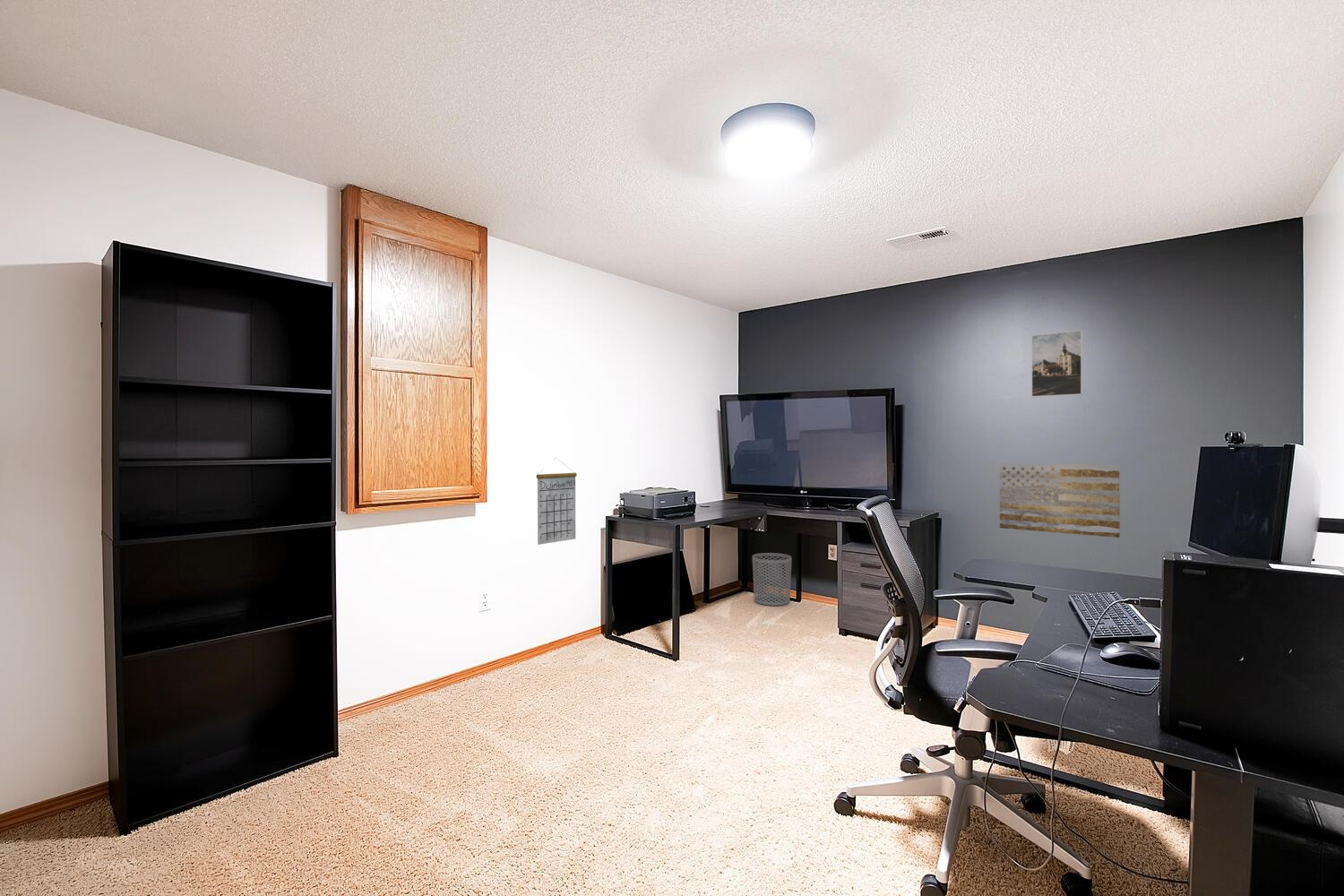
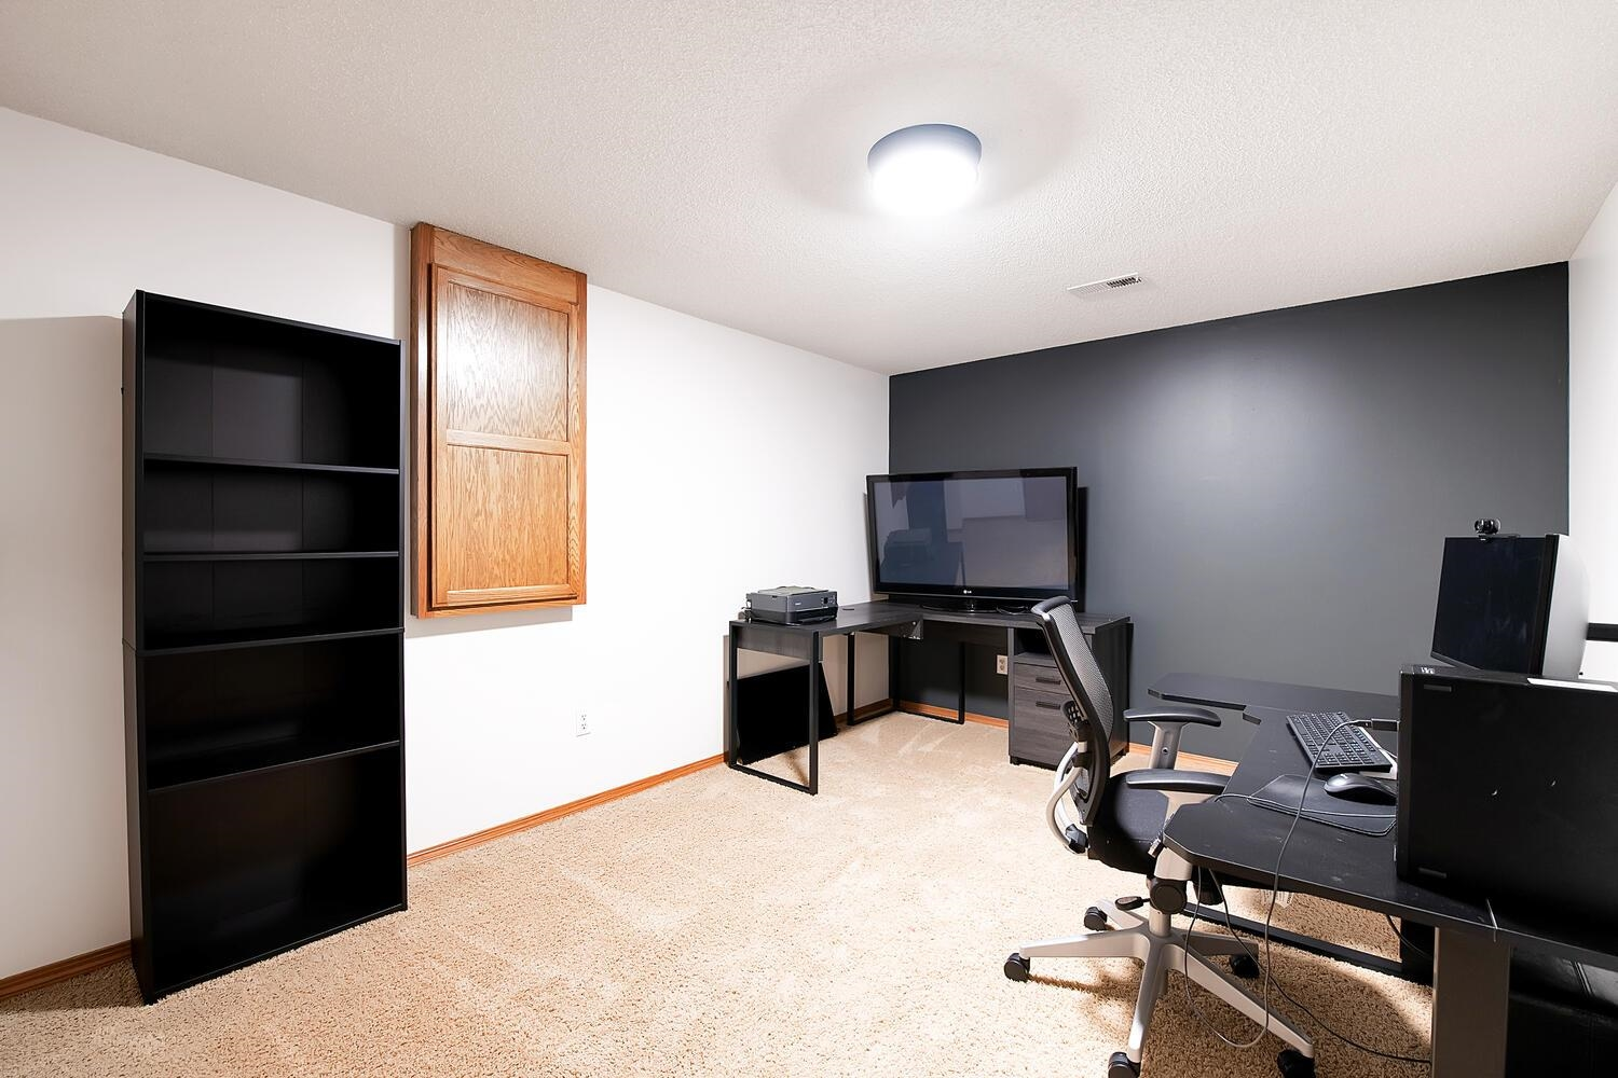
- calendar [536,457,578,546]
- waste bin [752,552,792,607]
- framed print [1030,329,1083,398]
- wall art [999,462,1121,538]
